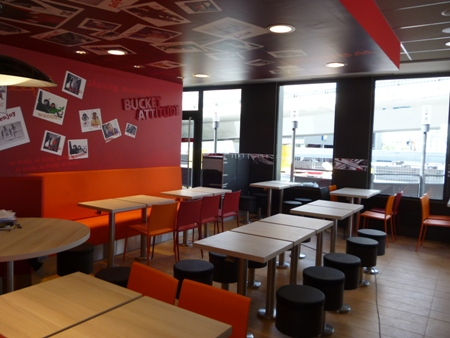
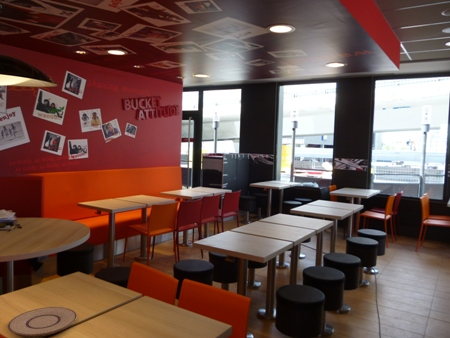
+ plate [7,306,78,338]
